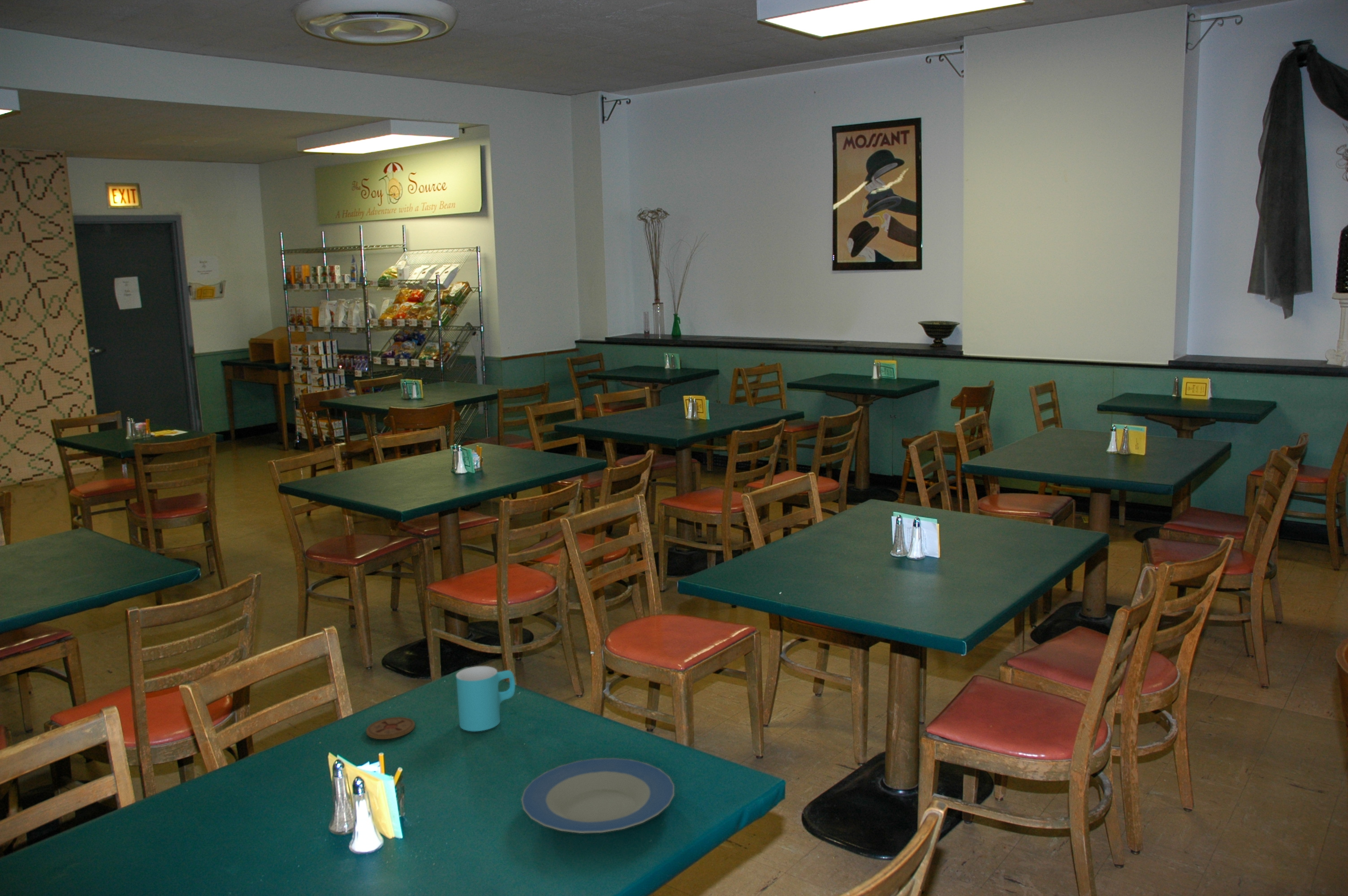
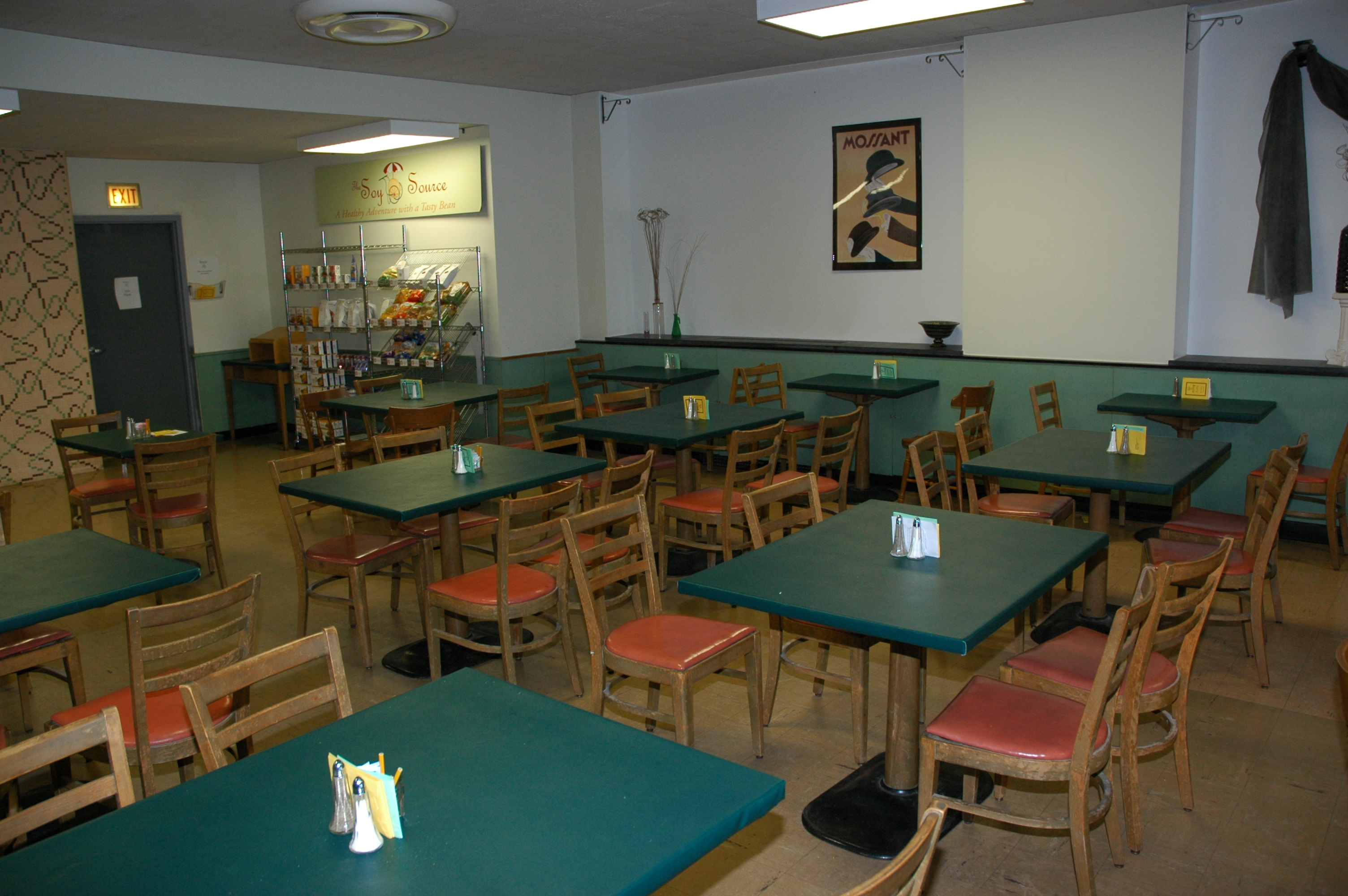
- plate [521,758,675,834]
- cup [456,666,516,732]
- coaster [366,717,415,740]
